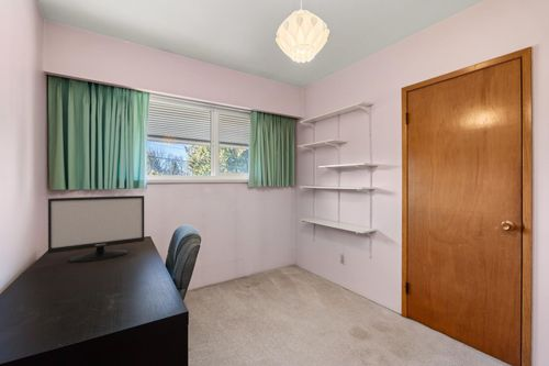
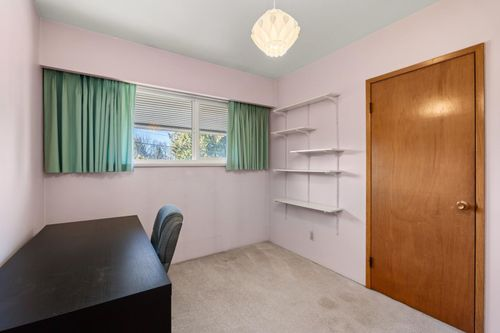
- monitor [47,195,145,264]
